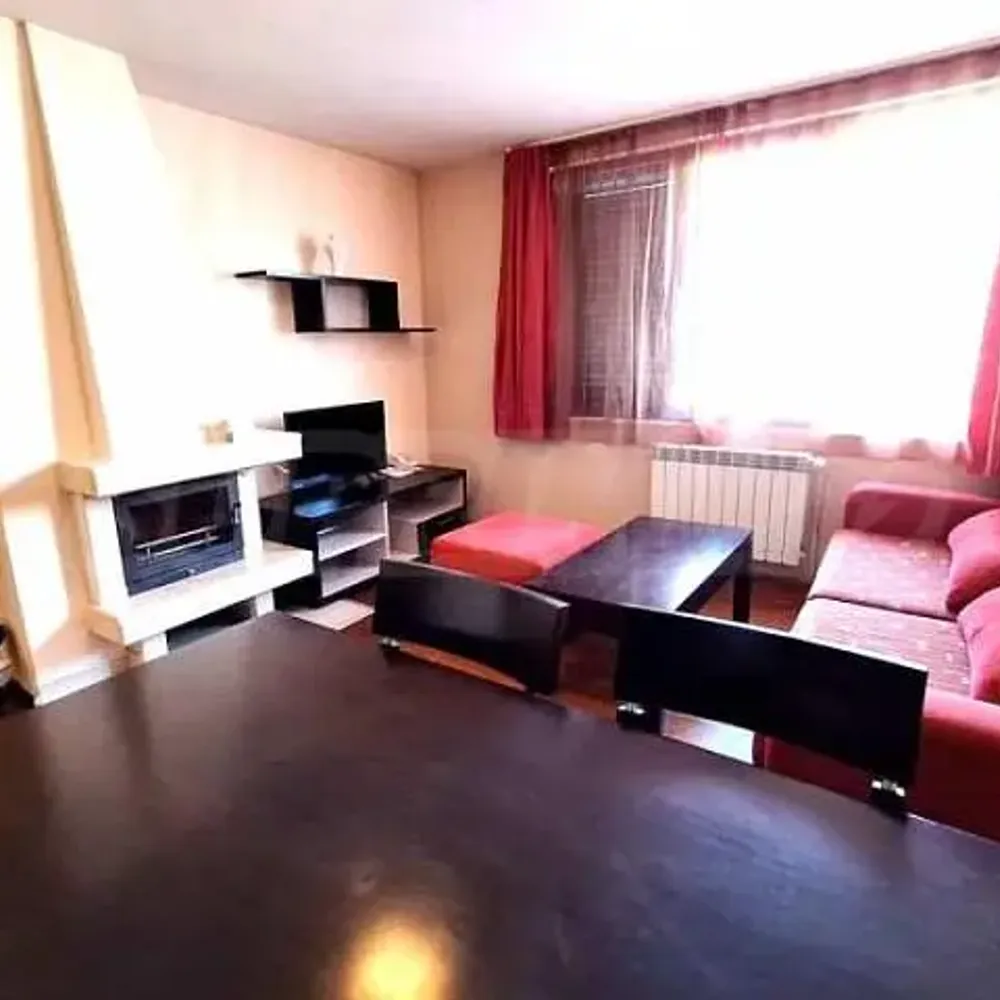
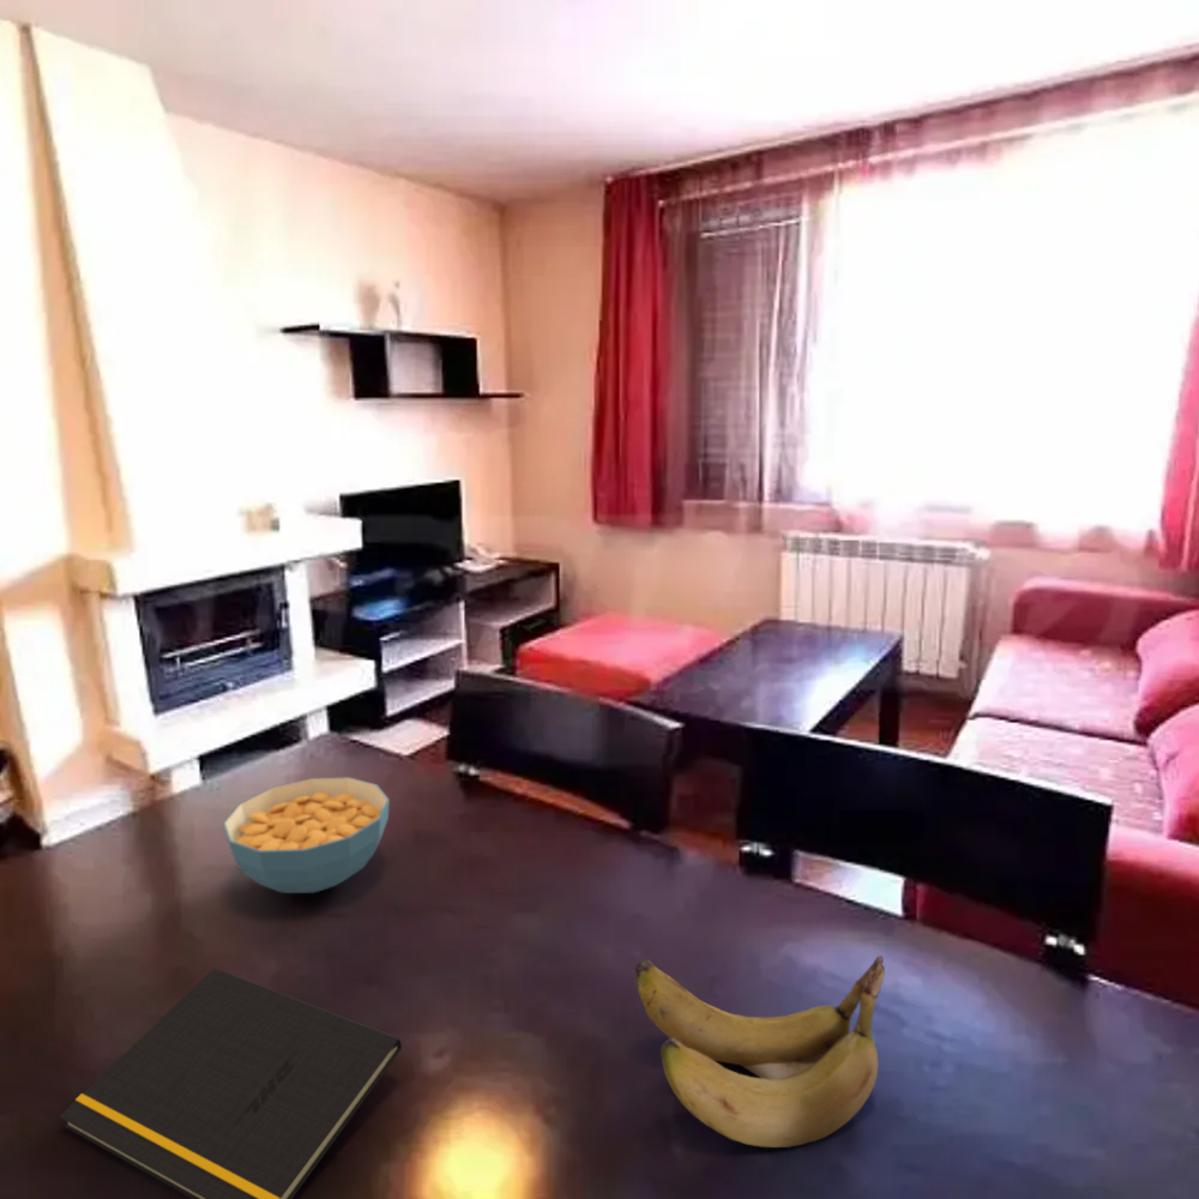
+ cereal bowl [222,776,391,894]
+ notepad [59,966,403,1199]
+ banana [634,954,886,1149]
